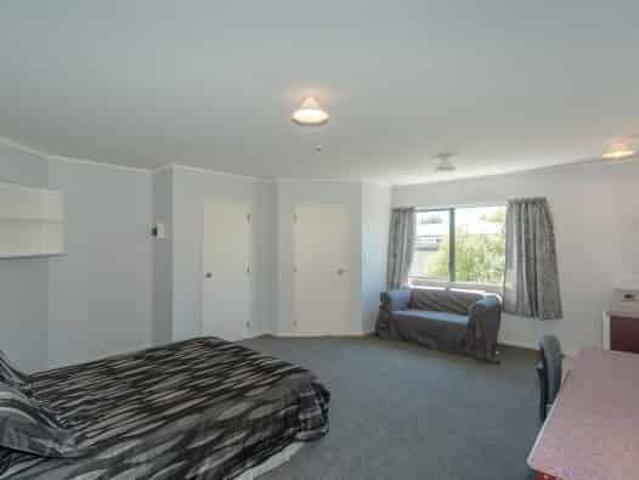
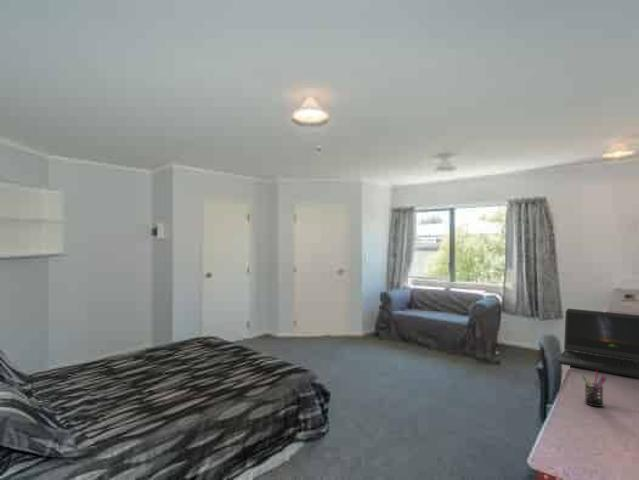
+ laptop computer [556,308,639,379]
+ pen holder [580,371,607,408]
